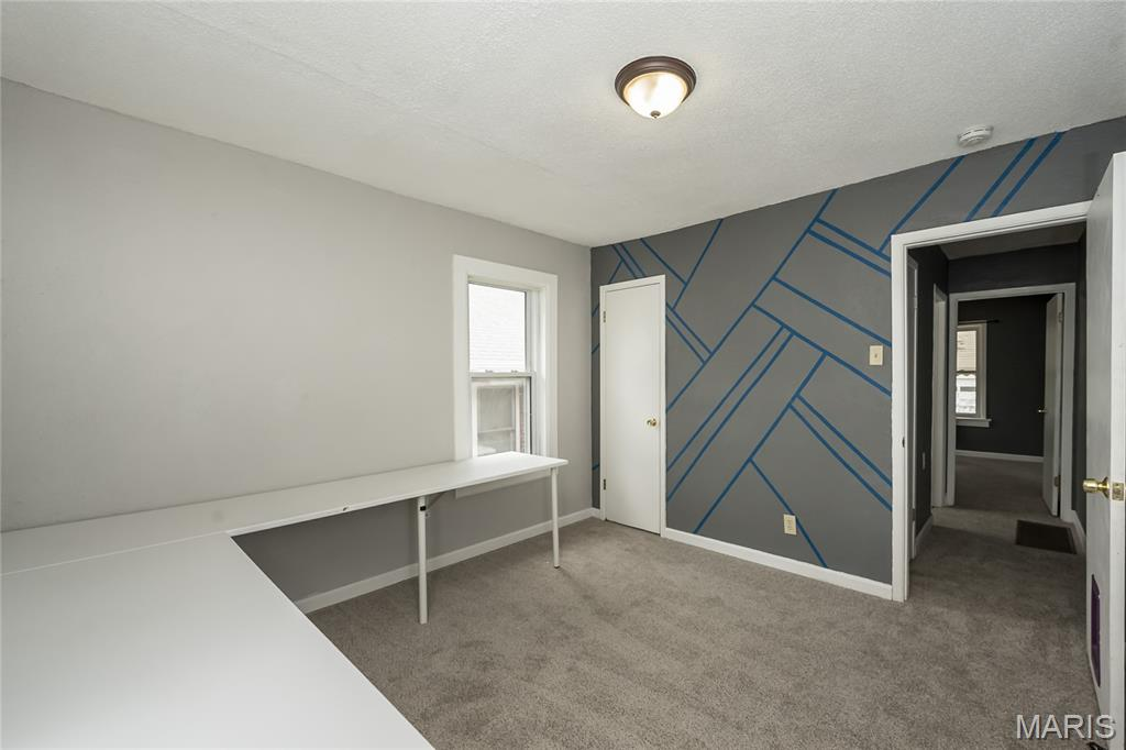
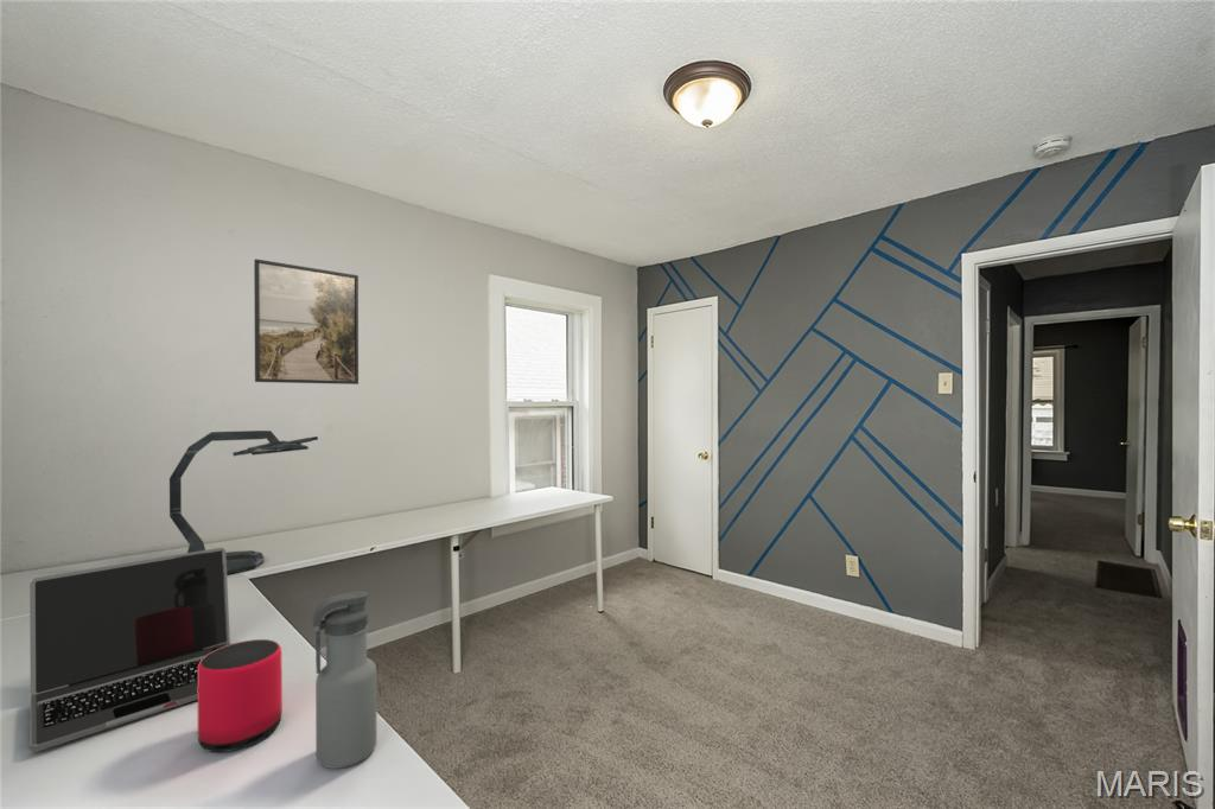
+ laptop [28,547,233,753]
+ water bottle [312,591,377,770]
+ desk lamp [168,429,319,575]
+ speaker [197,638,284,753]
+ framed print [253,257,360,386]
